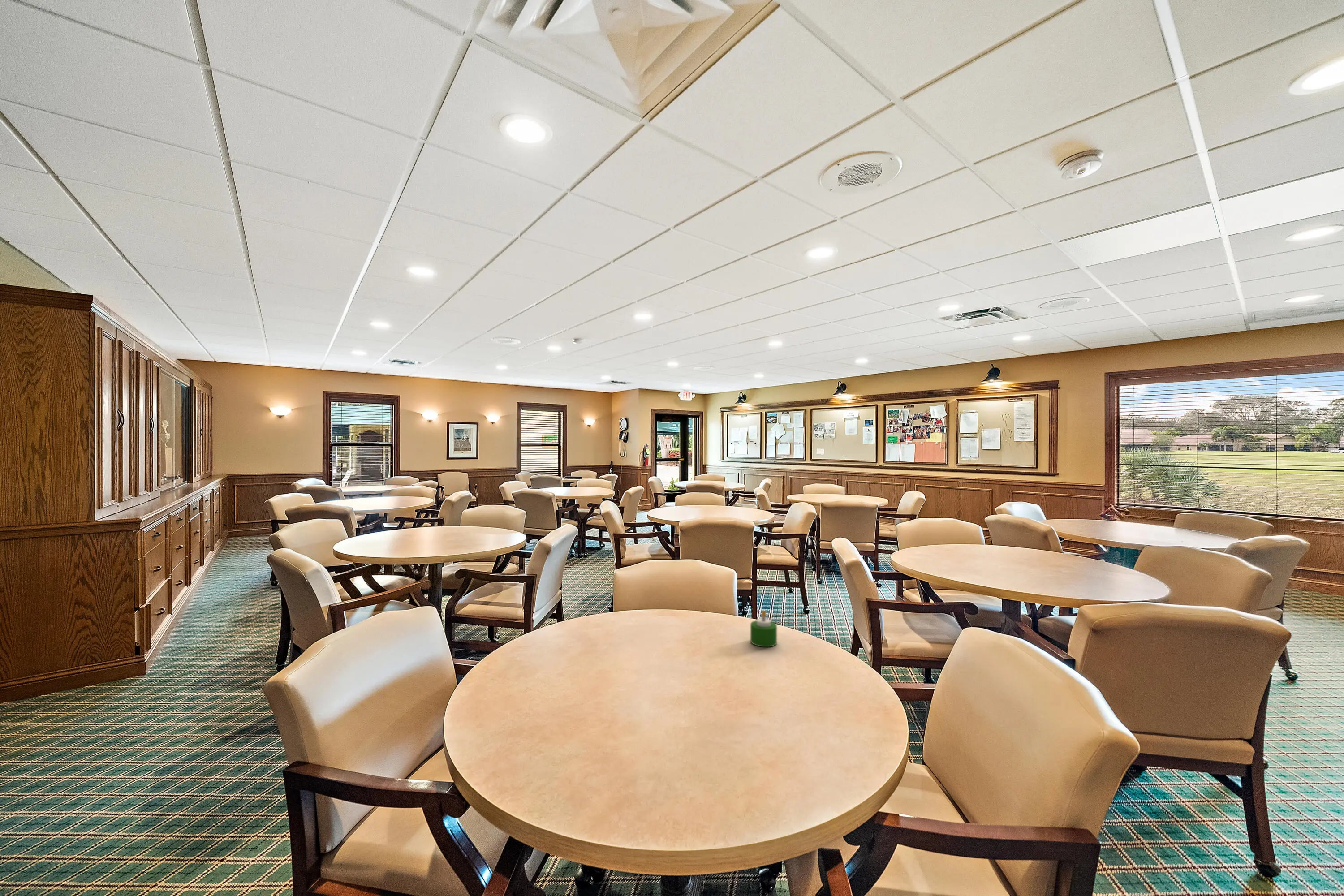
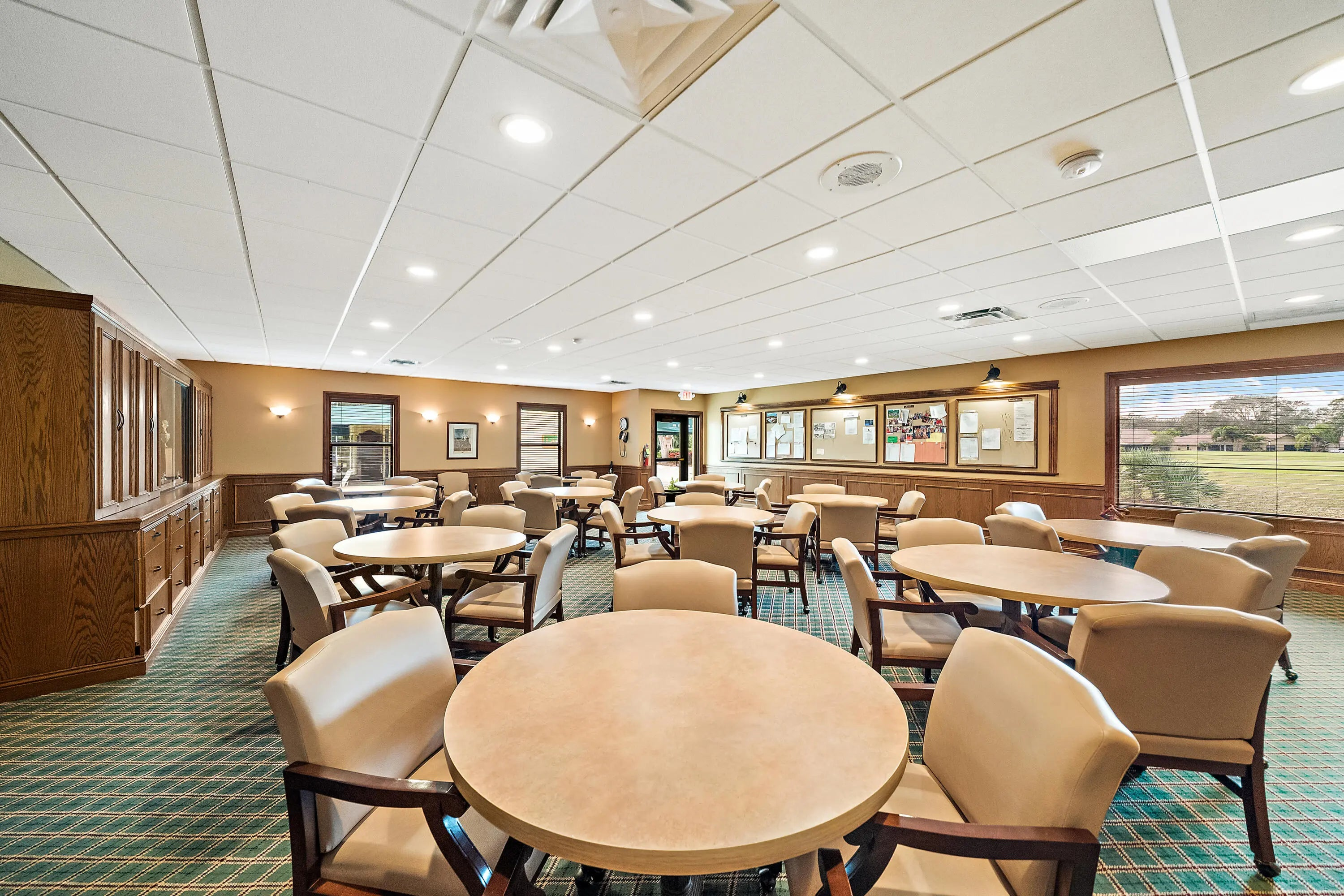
- candle [750,610,777,647]
